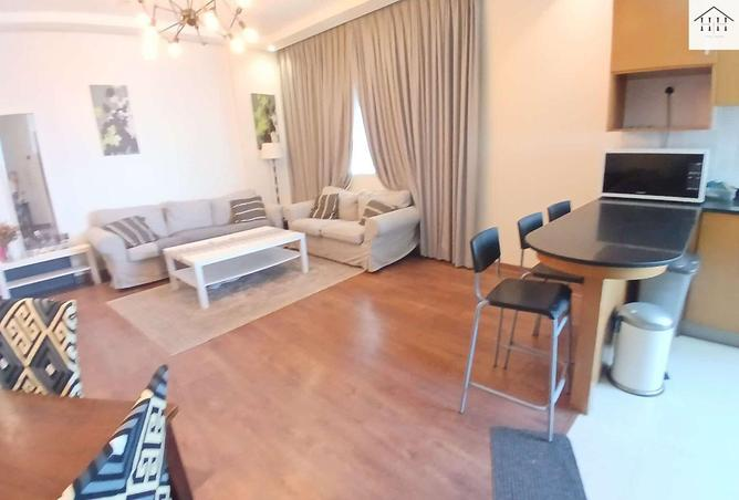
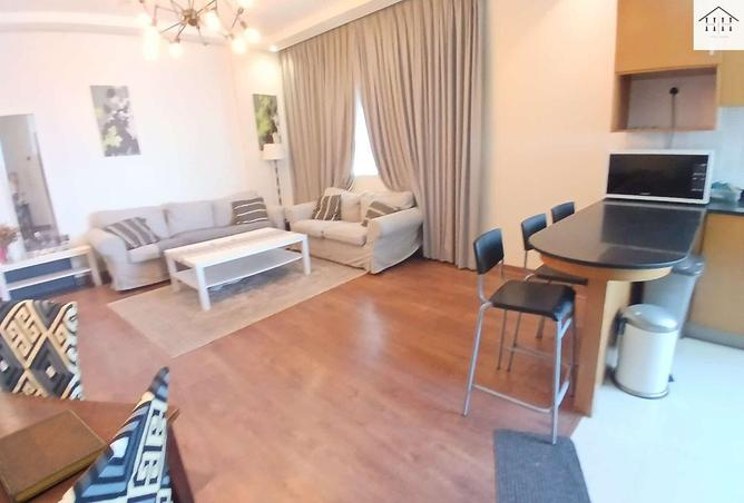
+ notebook [0,408,108,503]
